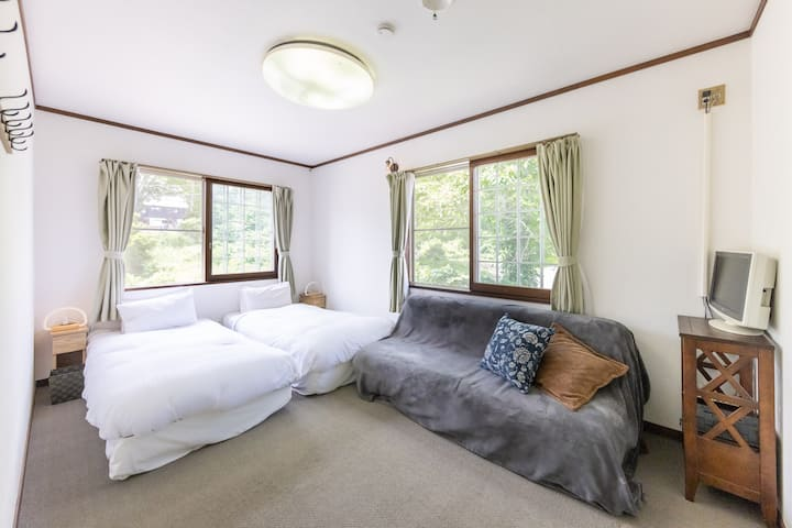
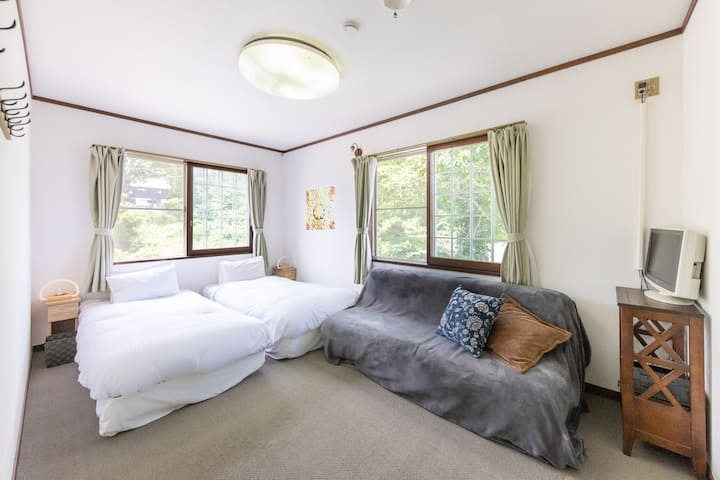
+ wall art [305,186,336,231]
